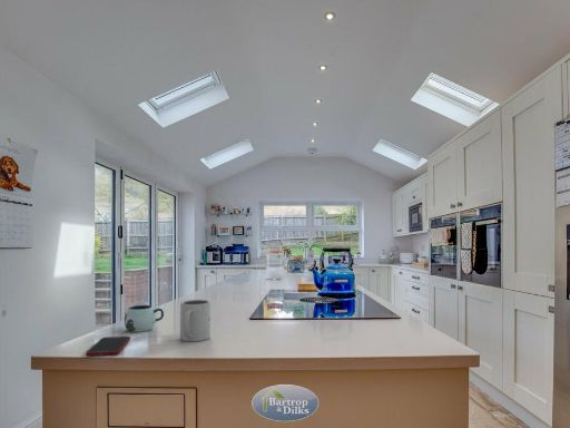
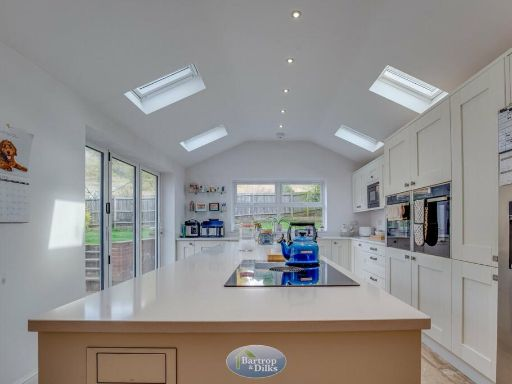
- mug [179,299,212,342]
- mug [124,304,165,333]
- cell phone [85,335,131,358]
